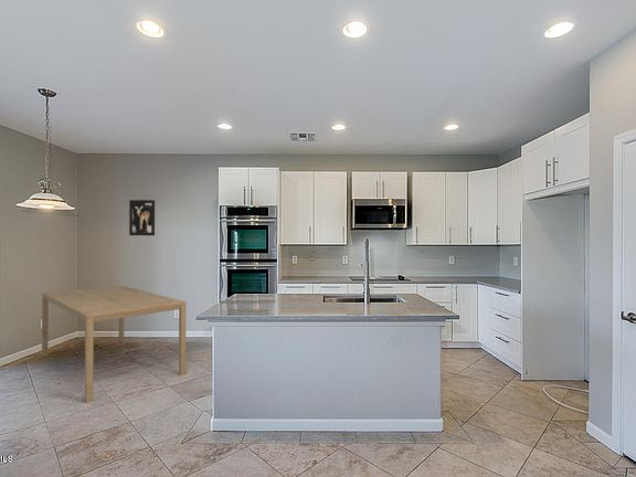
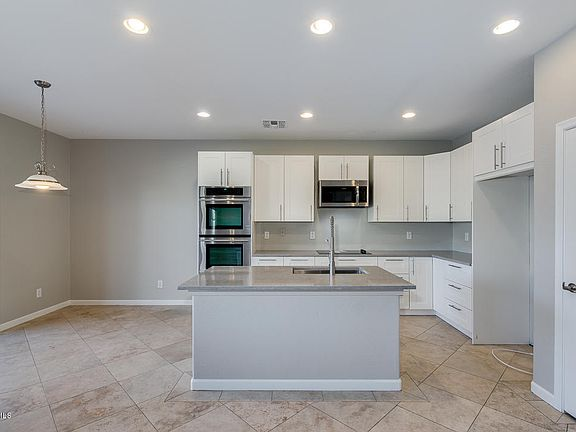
- wall art [128,199,156,236]
- dining table [41,285,188,404]
